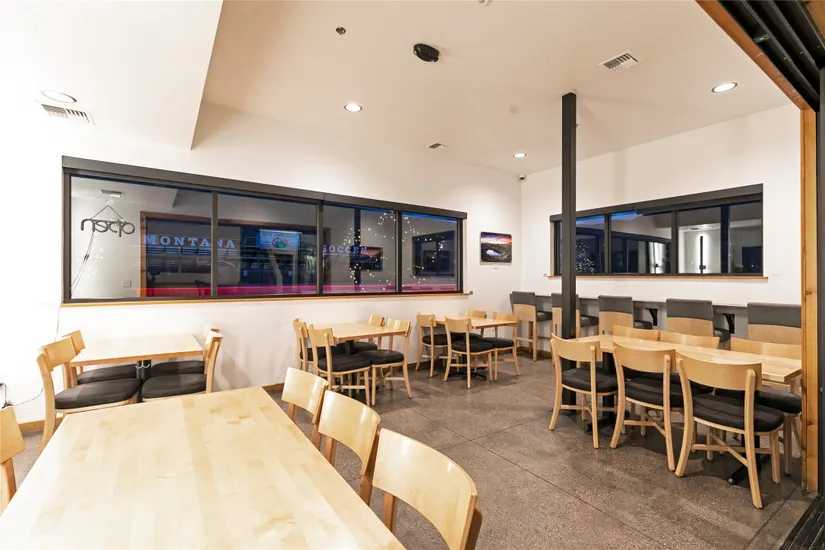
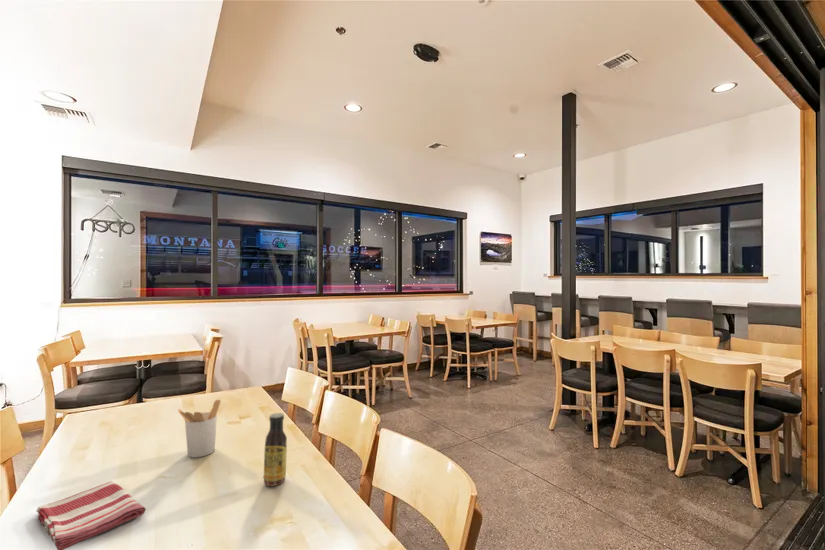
+ sauce bottle [263,412,288,487]
+ dish towel [36,480,147,550]
+ utensil holder [177,399,221,458]
